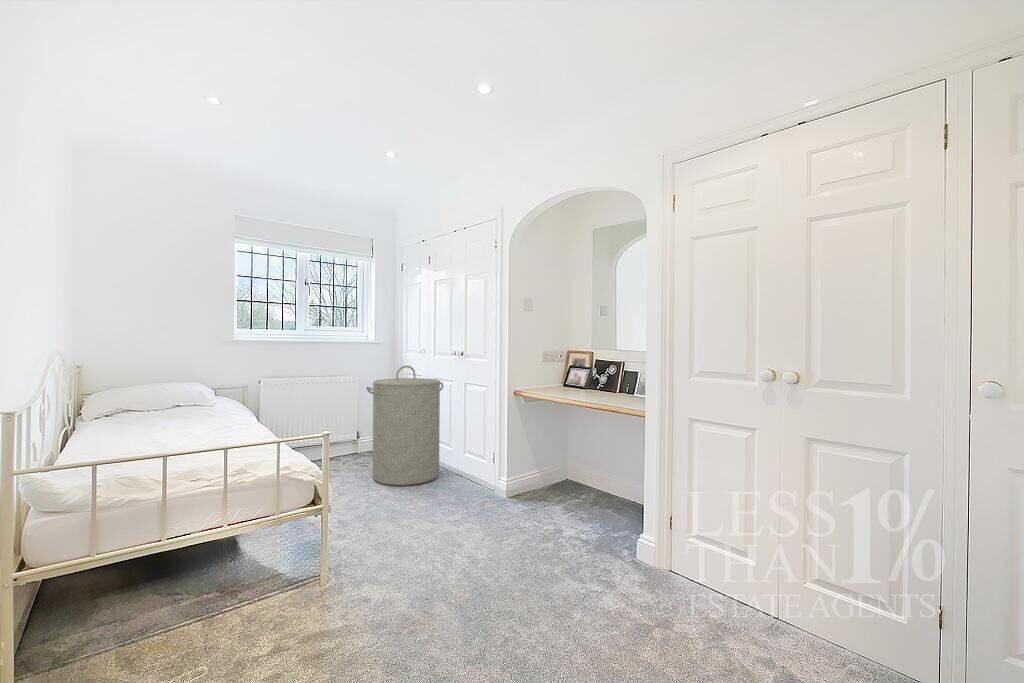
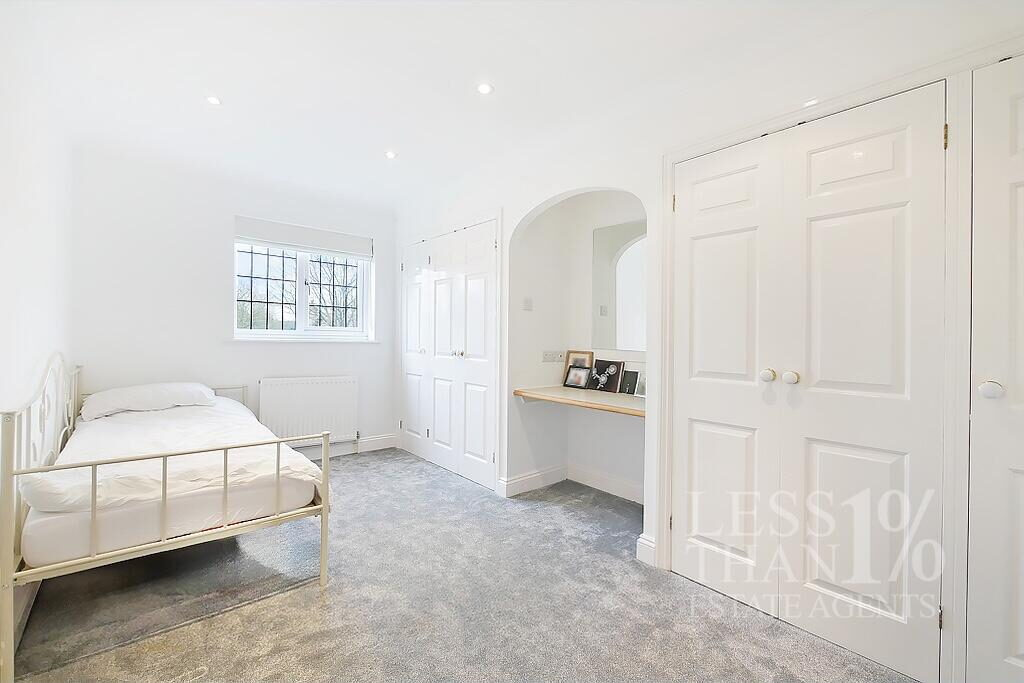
- laundry hamper [365,364,444,487]
